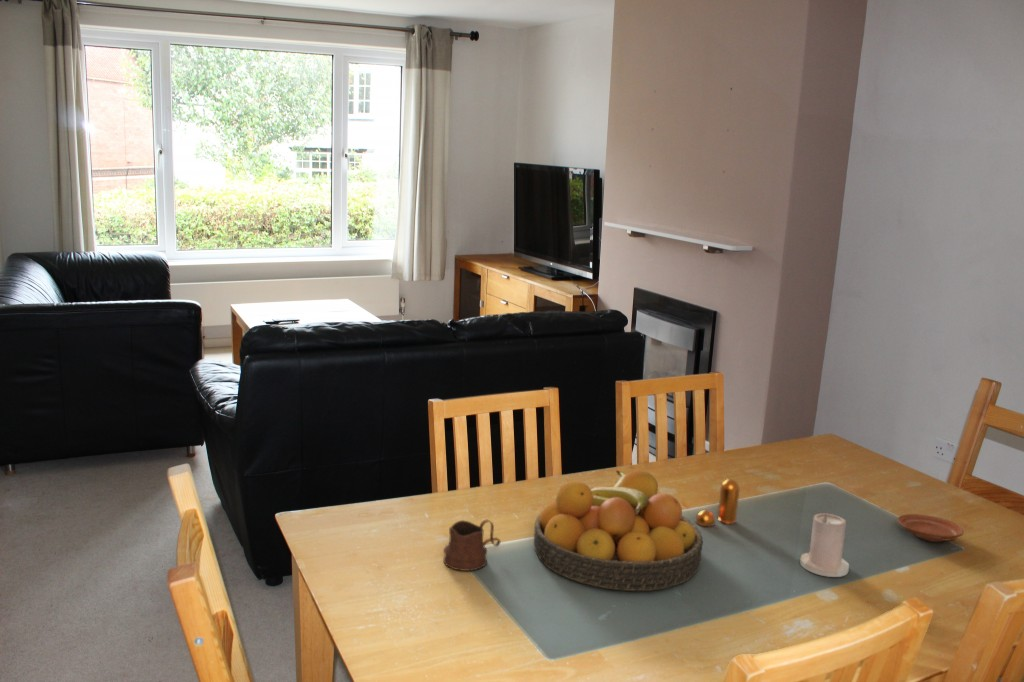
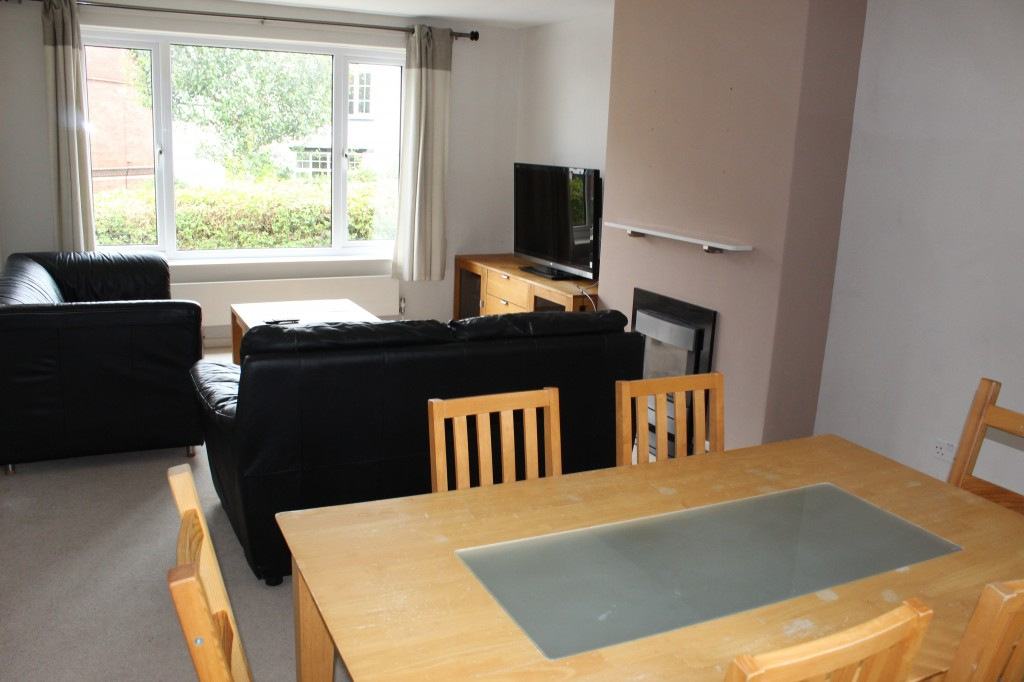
- pepper shaker [695,478,741,527]
- plate [896,513,965,543]
- mug [442,519,501,572]
- fruit bowl [533,469,704,592]
- candle [799,512,850,578]
